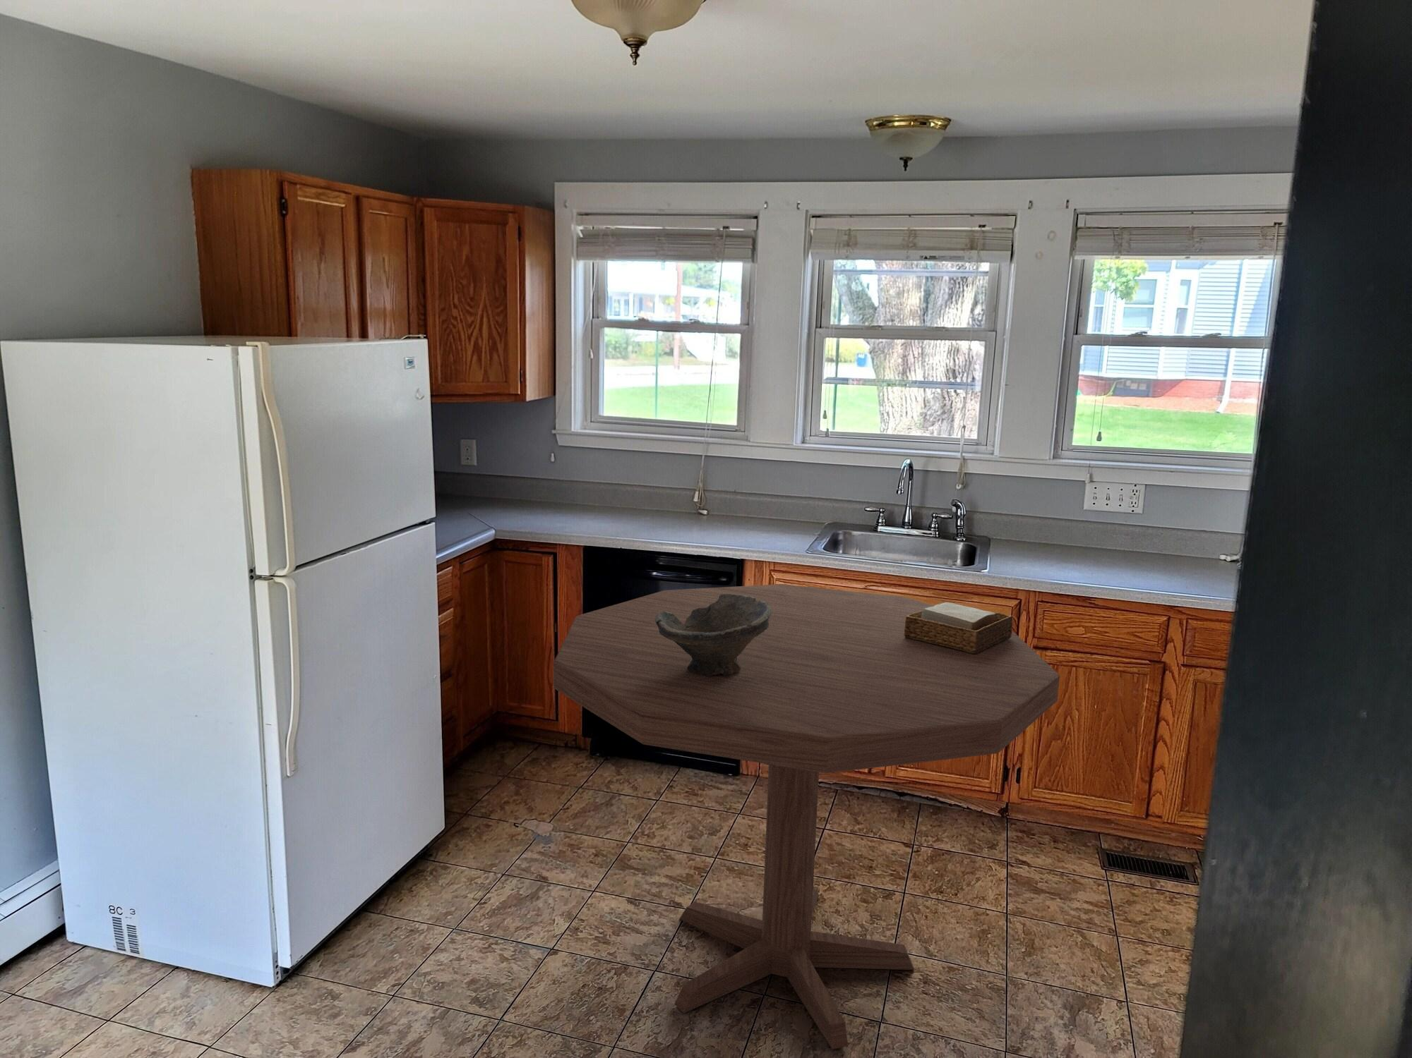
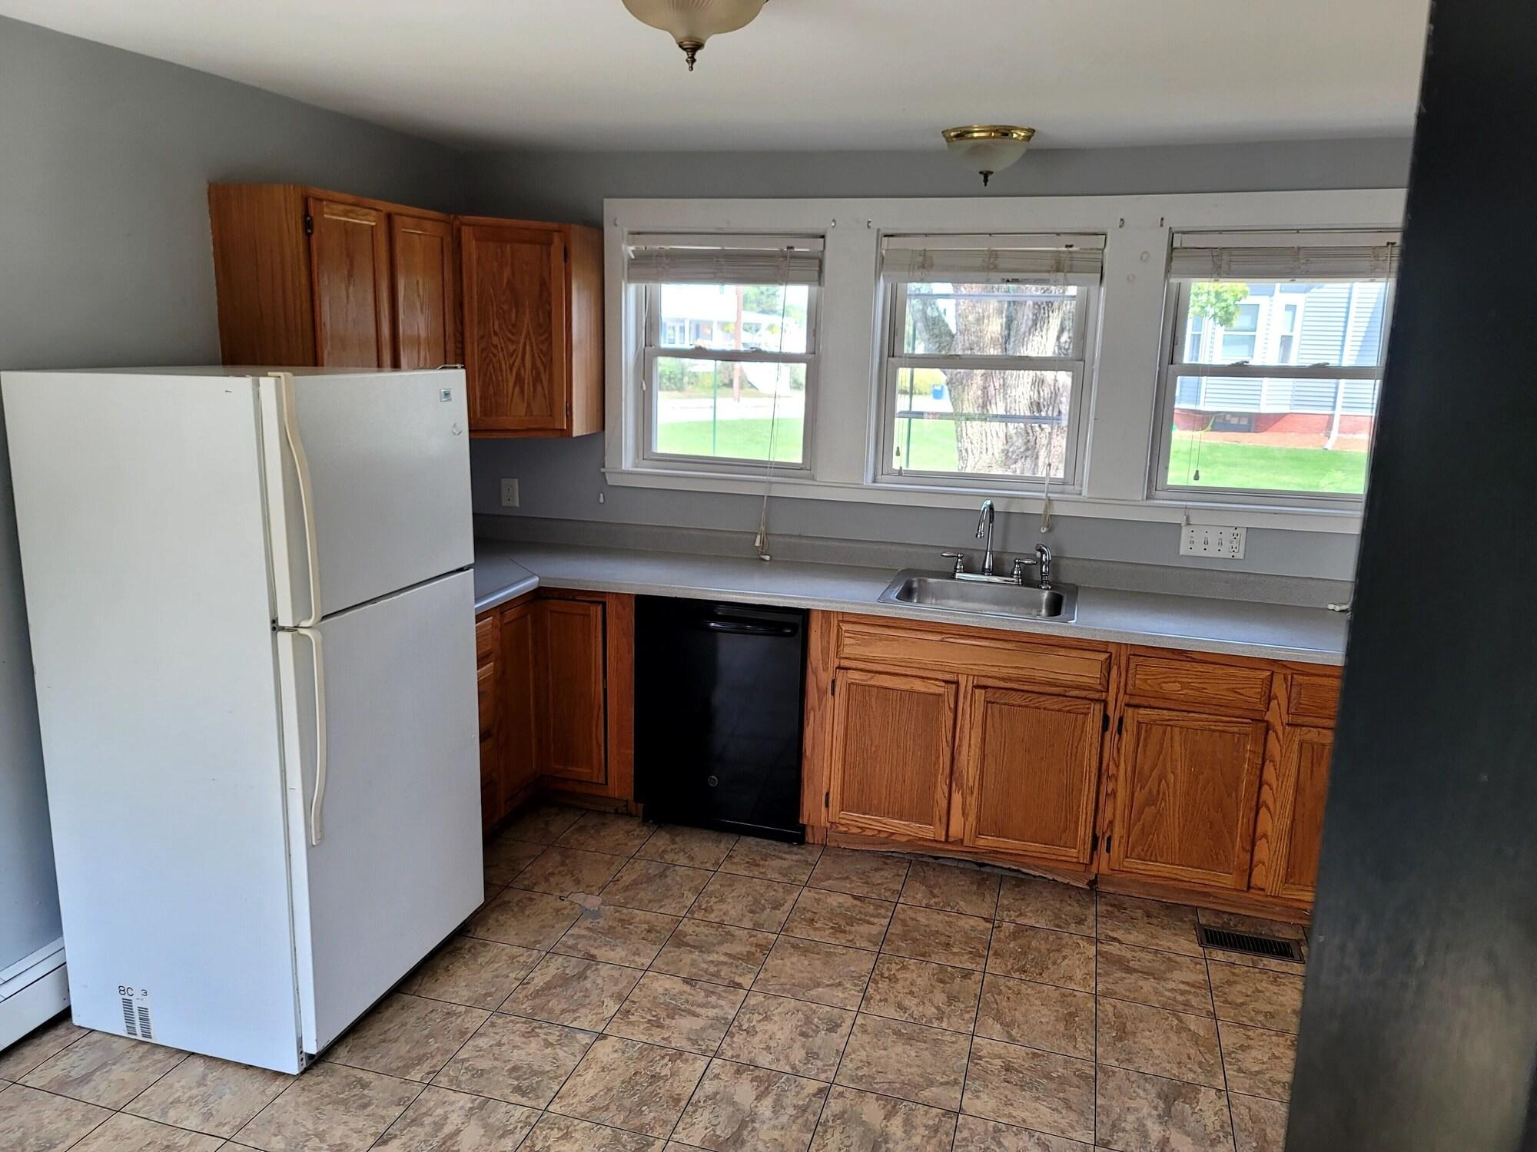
- bowl [655,593,770,677]
- dining table [553,583,1061,1049]
- napkin holder [904,601,1013,653]
